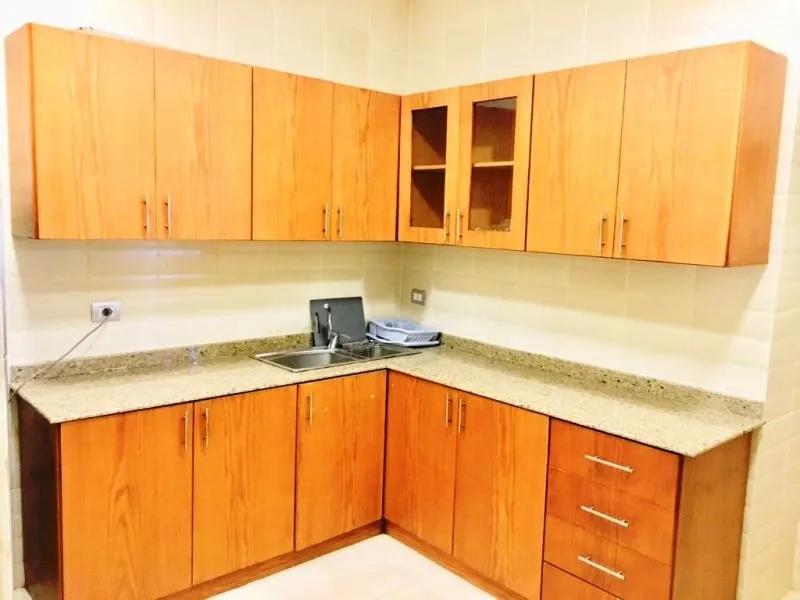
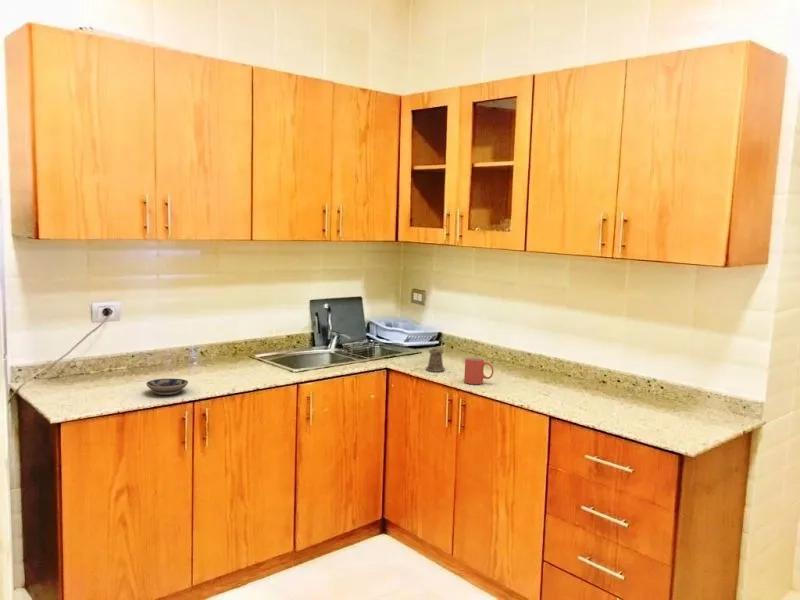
+ mug [463,356,495,385]
+ bowl [146,377,189,396]
+ pepper shaker [425,347,446,373]
